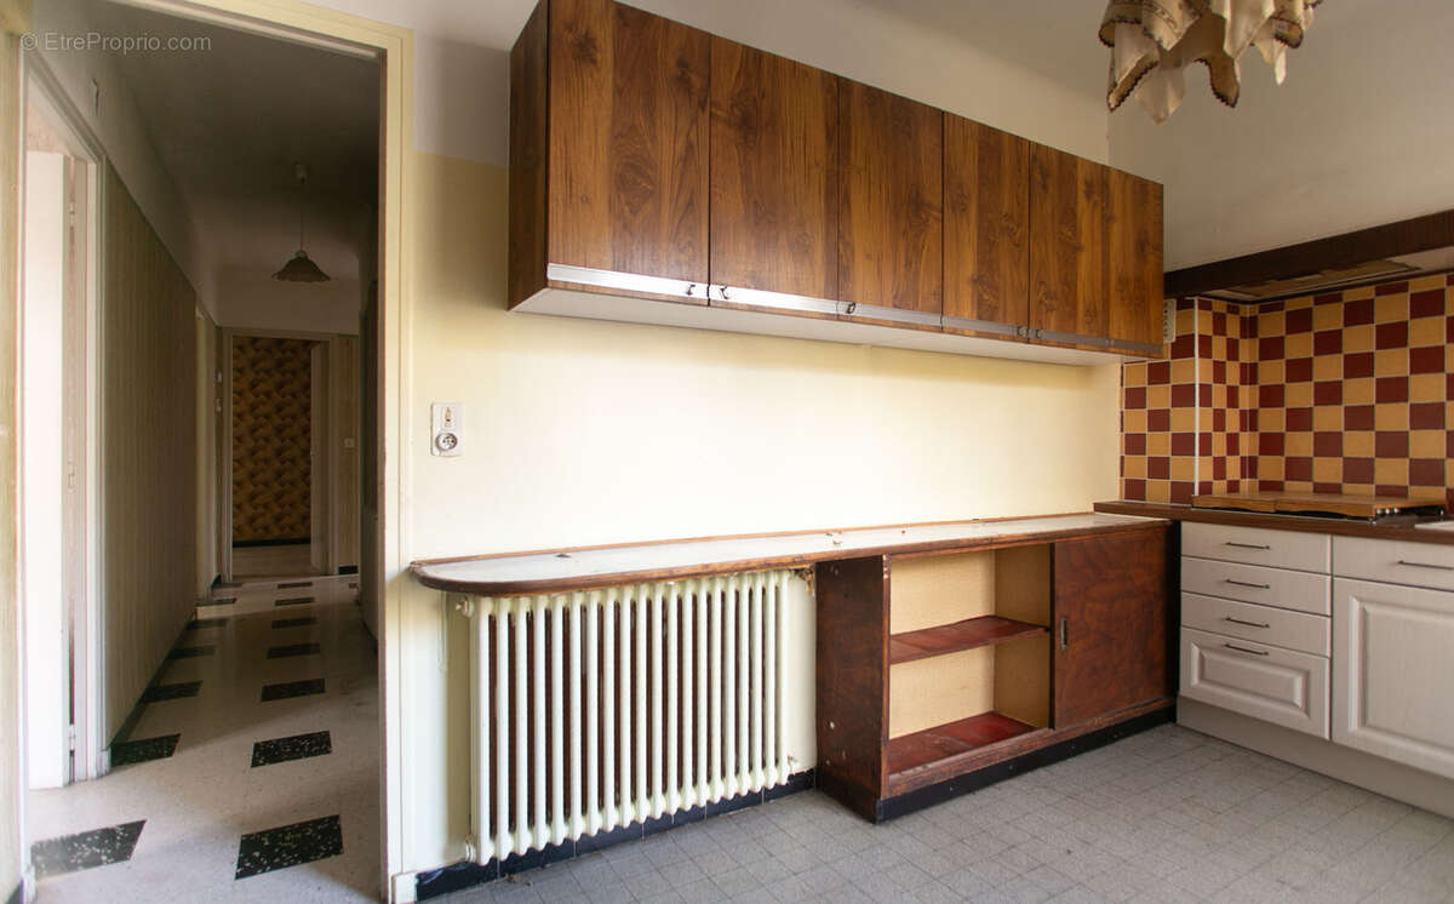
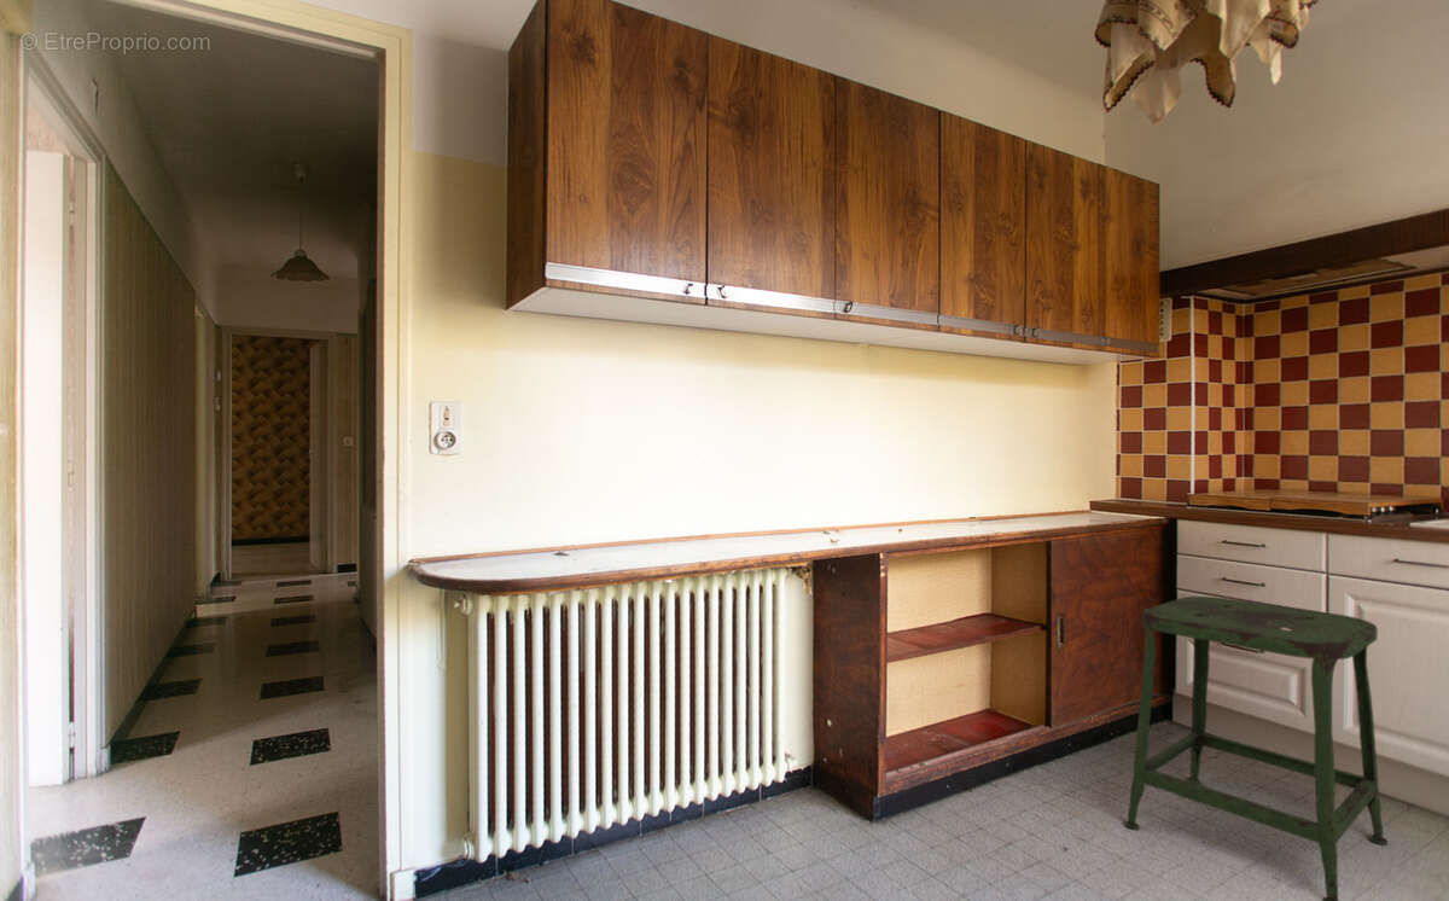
+ stool [1123,595,1389,901]
